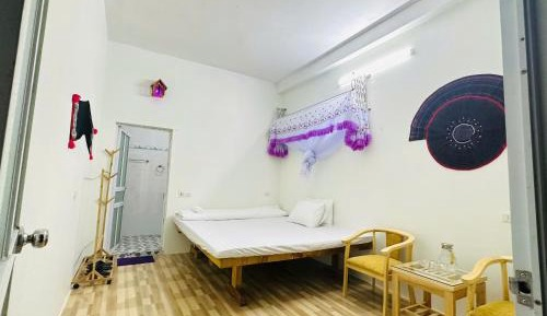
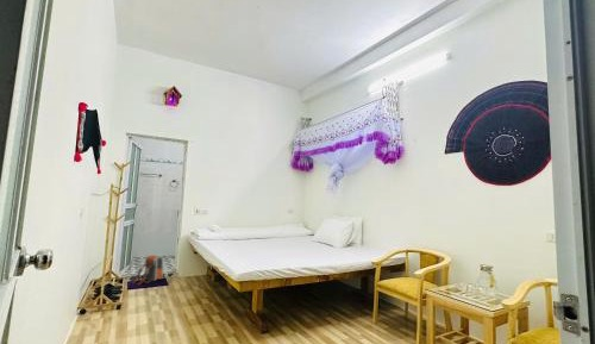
+ backpack [130,254,167,287]
